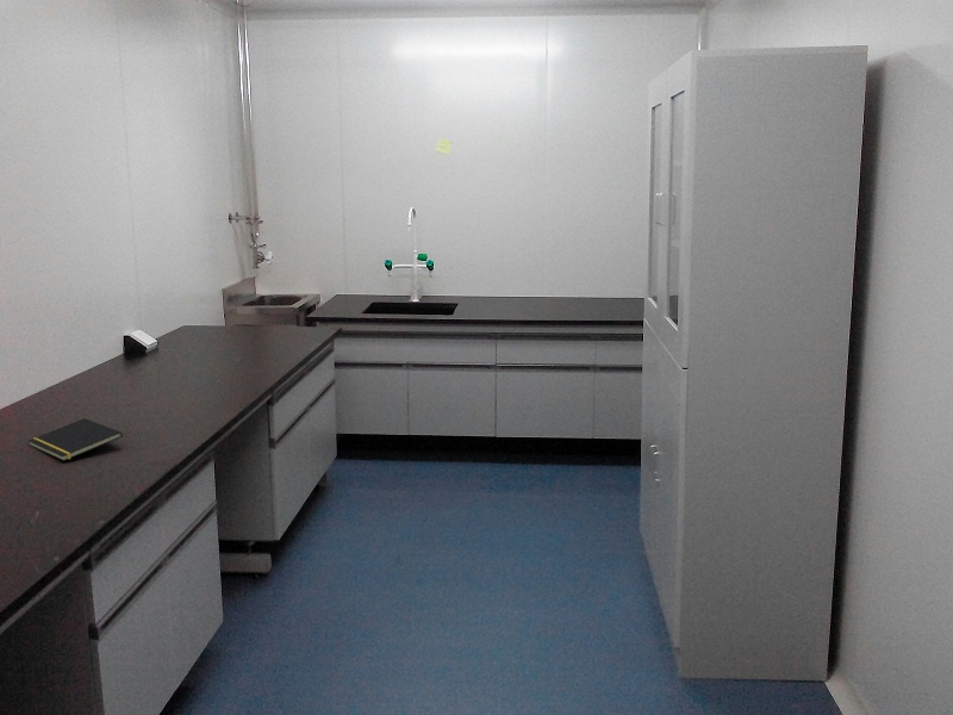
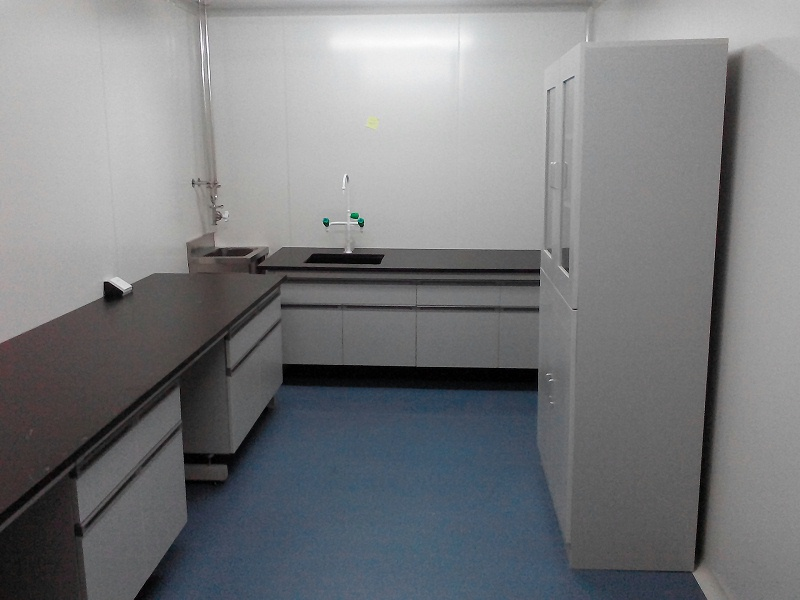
- notepad [27,417,124,462]
